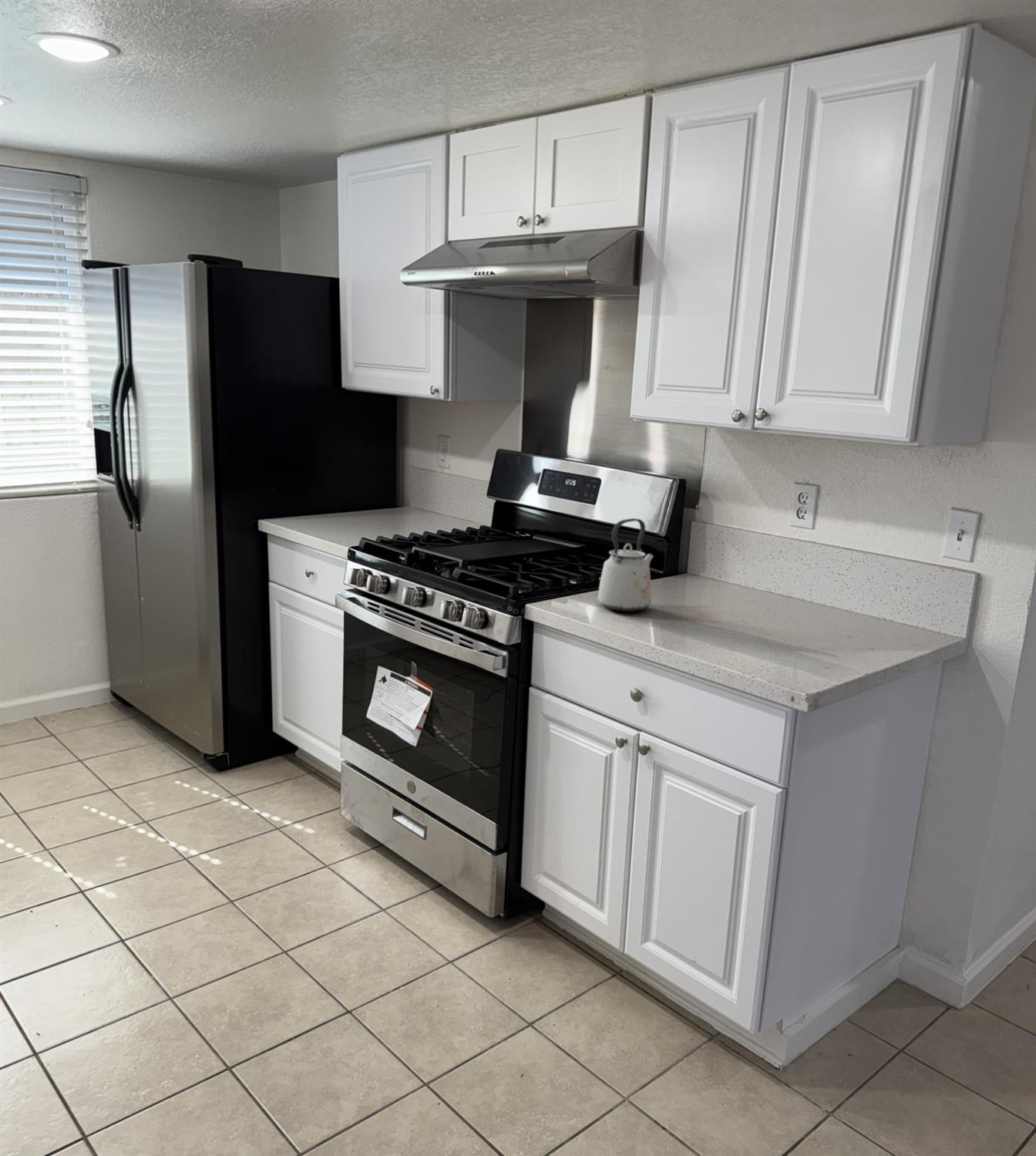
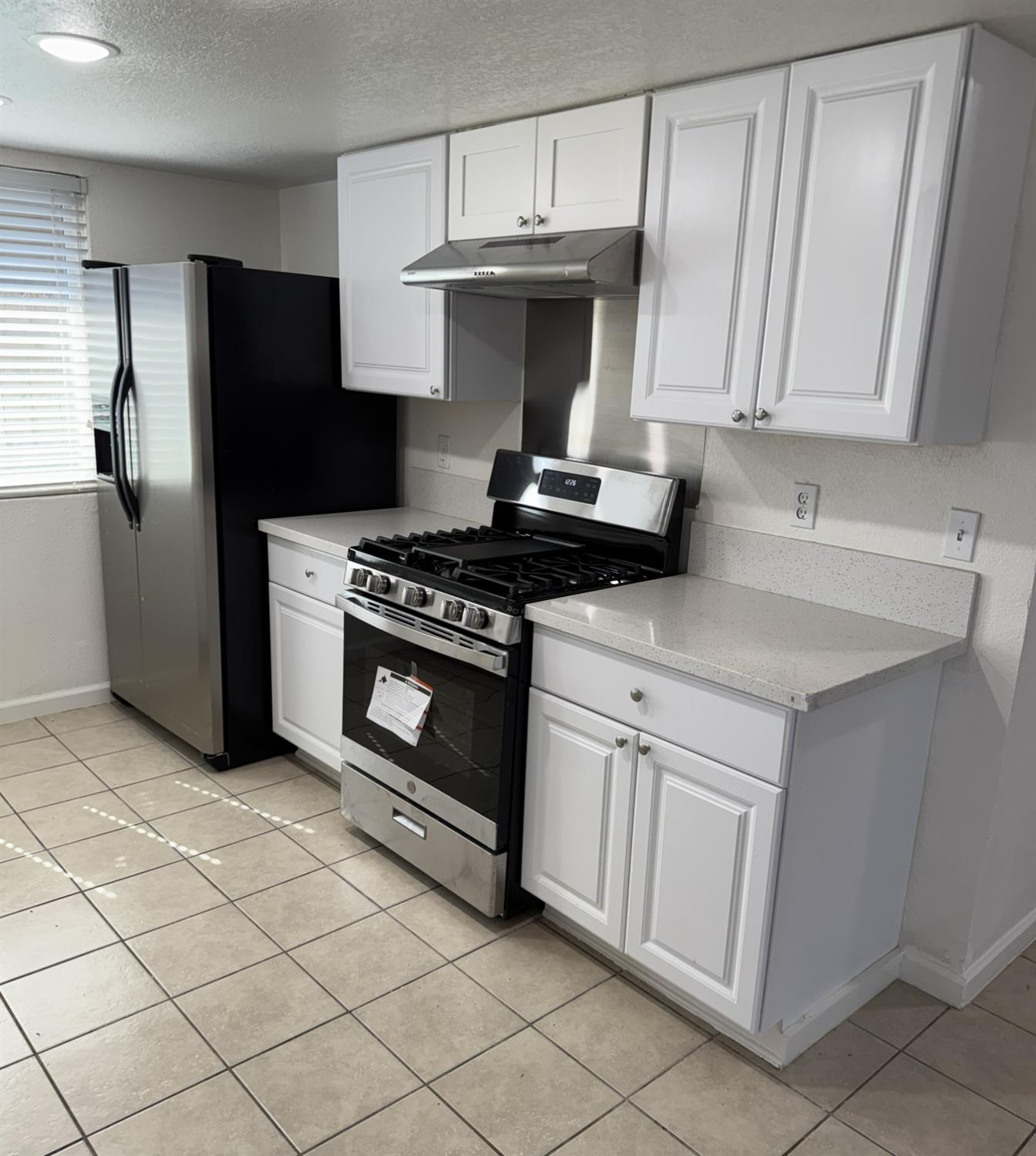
- kettle [597,517,654,612]
